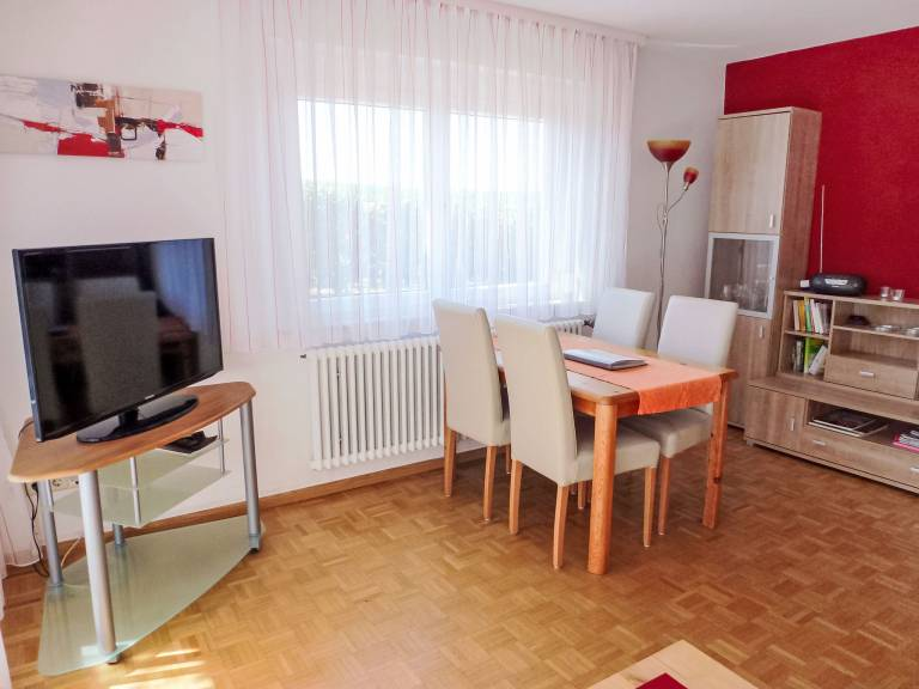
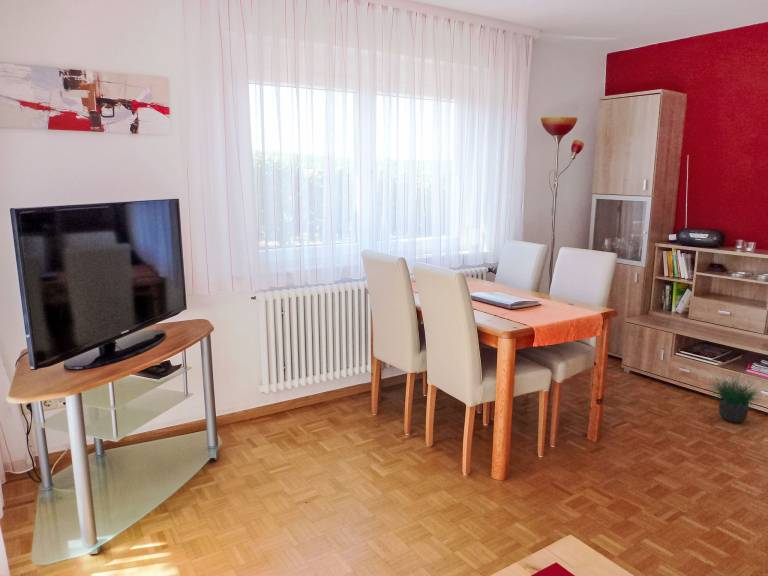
+ potted plant [705,363,764,424]
